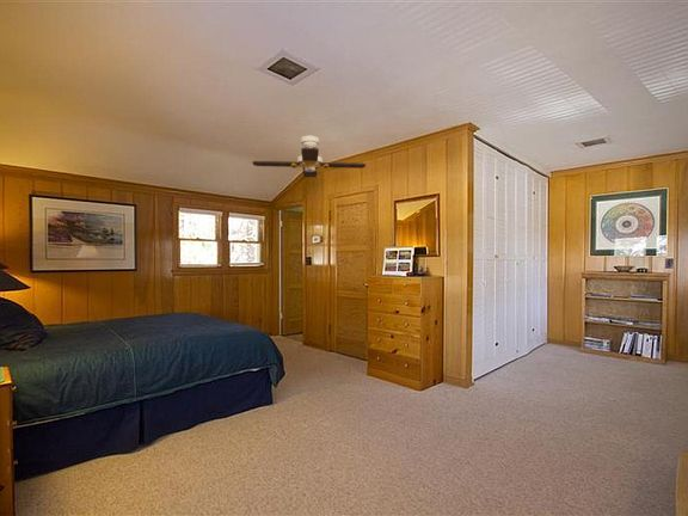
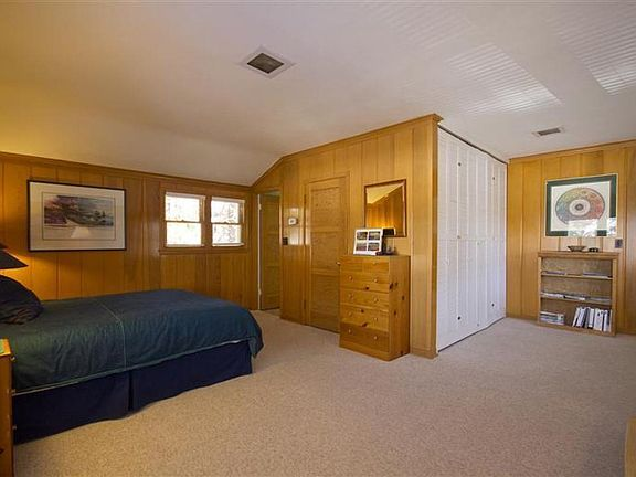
- ceiling fan [251,135,367,178]
